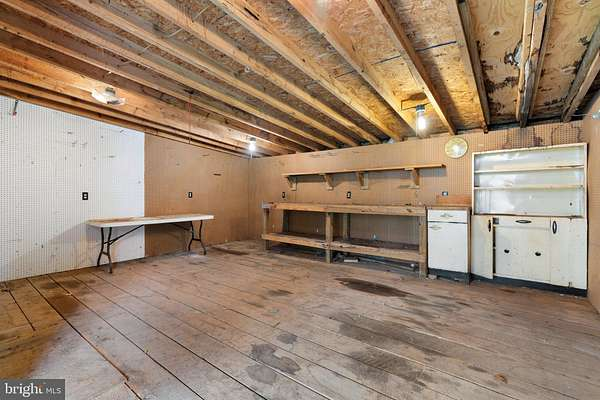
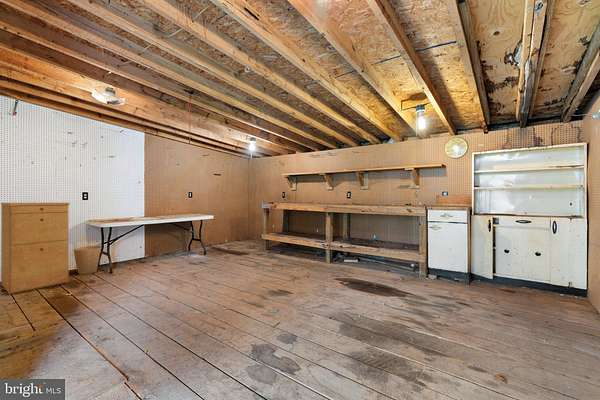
+ filing cabinet [0,202,71,295]
+ trash can [72,245,102,275]
